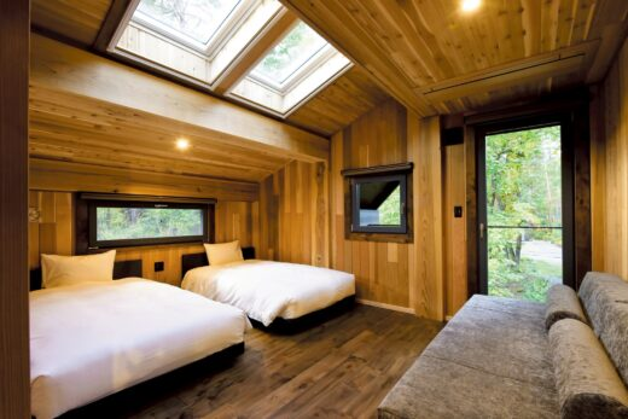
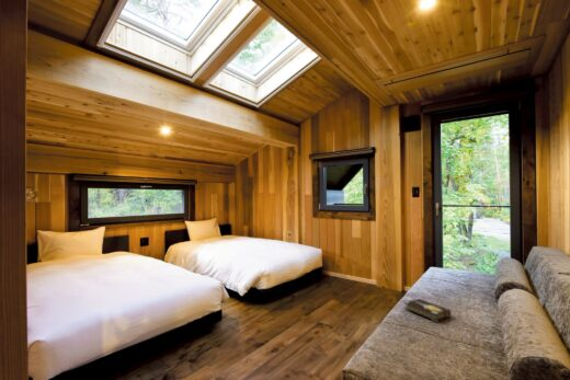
+ hardback book [403,298,452,323]
